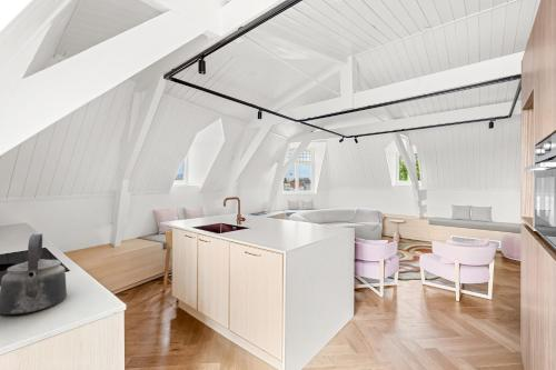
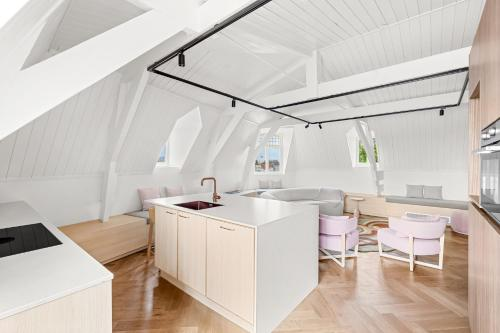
- kettle [0,232,68,316]
